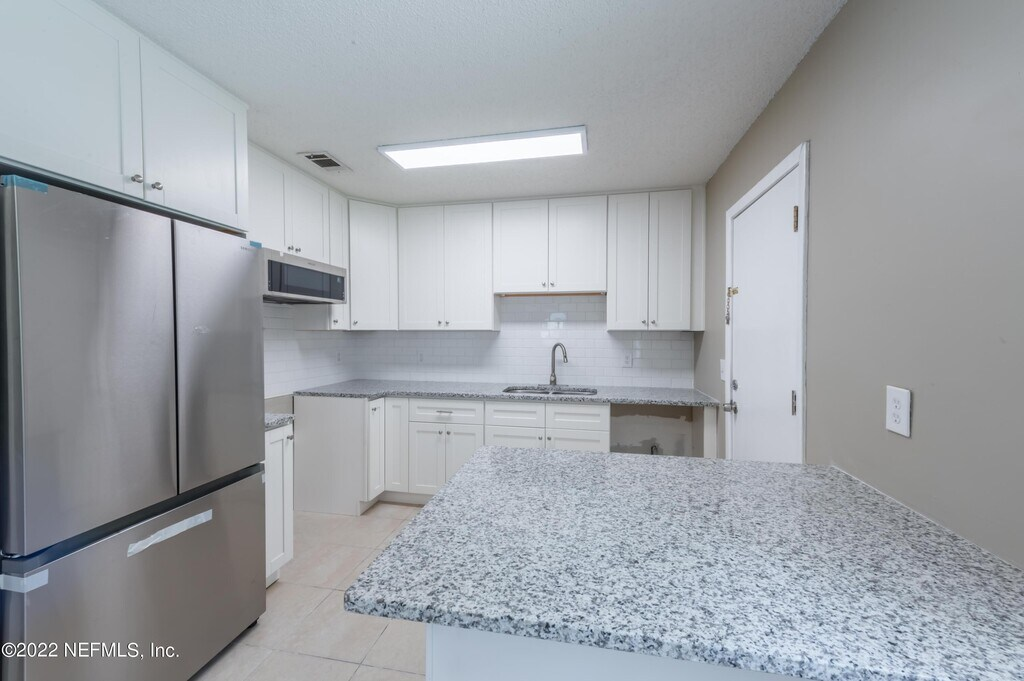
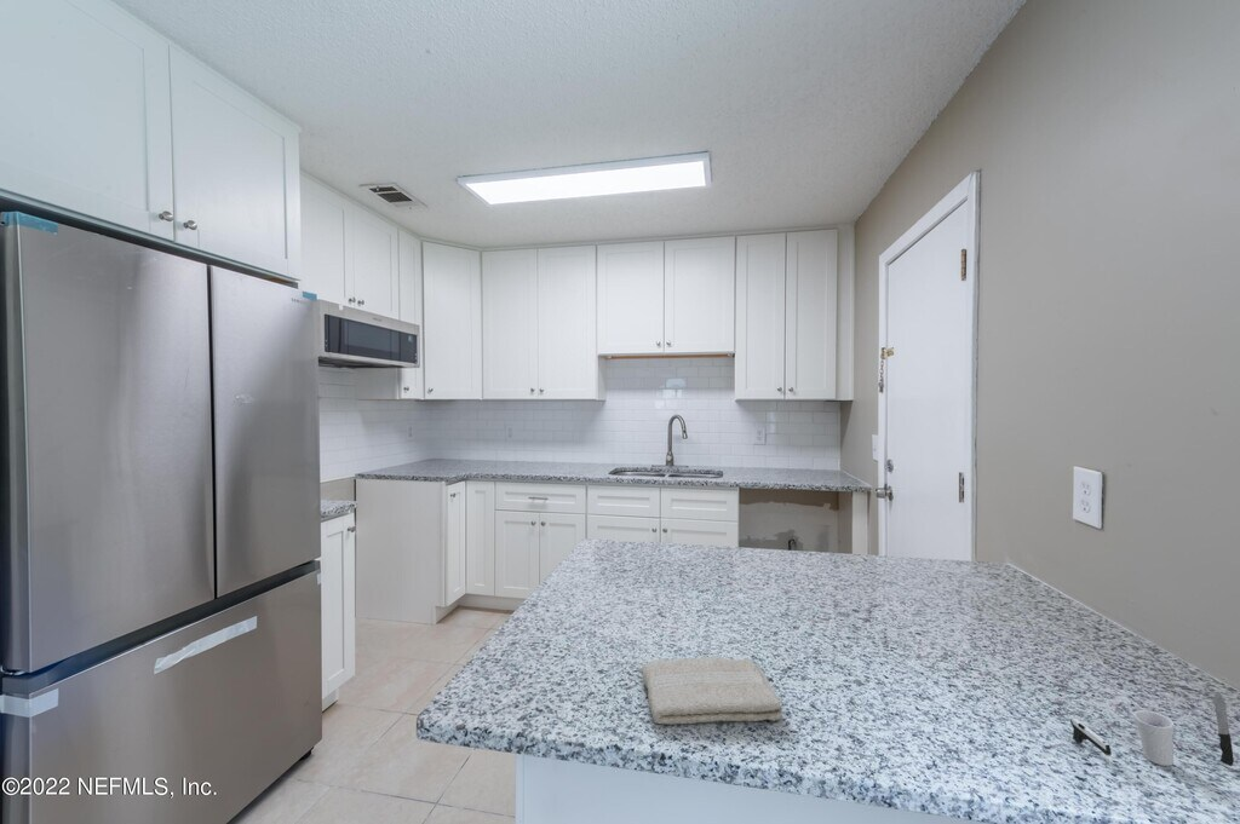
+ washcloth [641,655,783,726]
+ cup [1069,691,1235,767]
